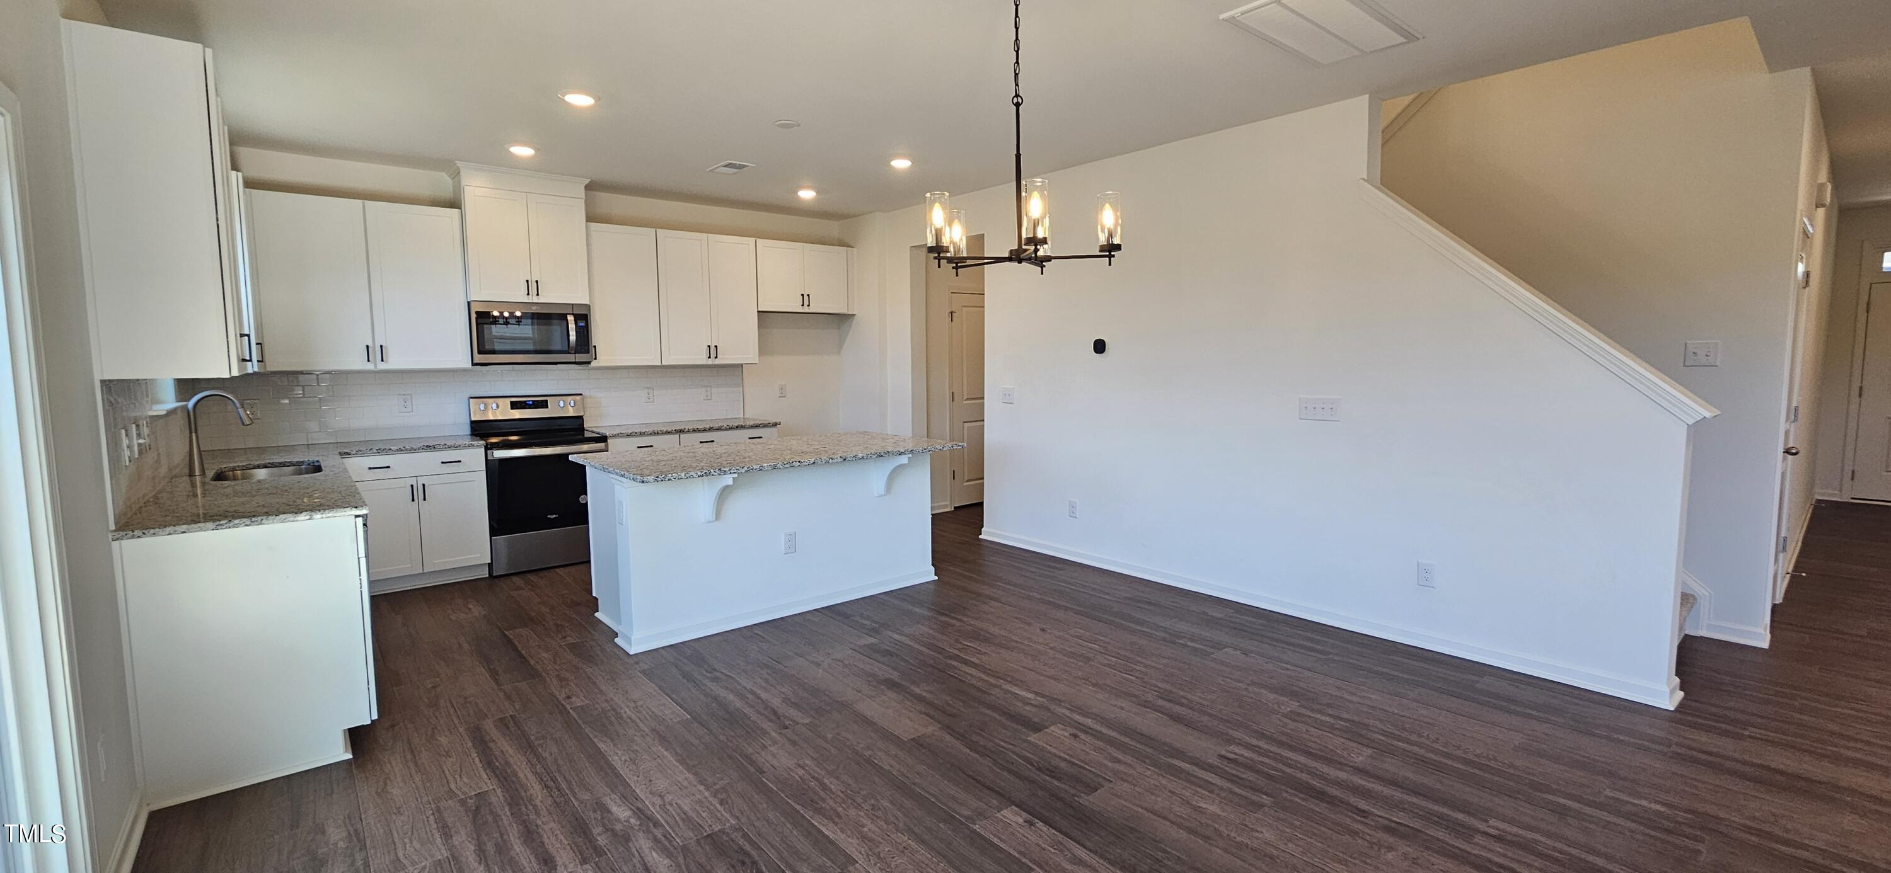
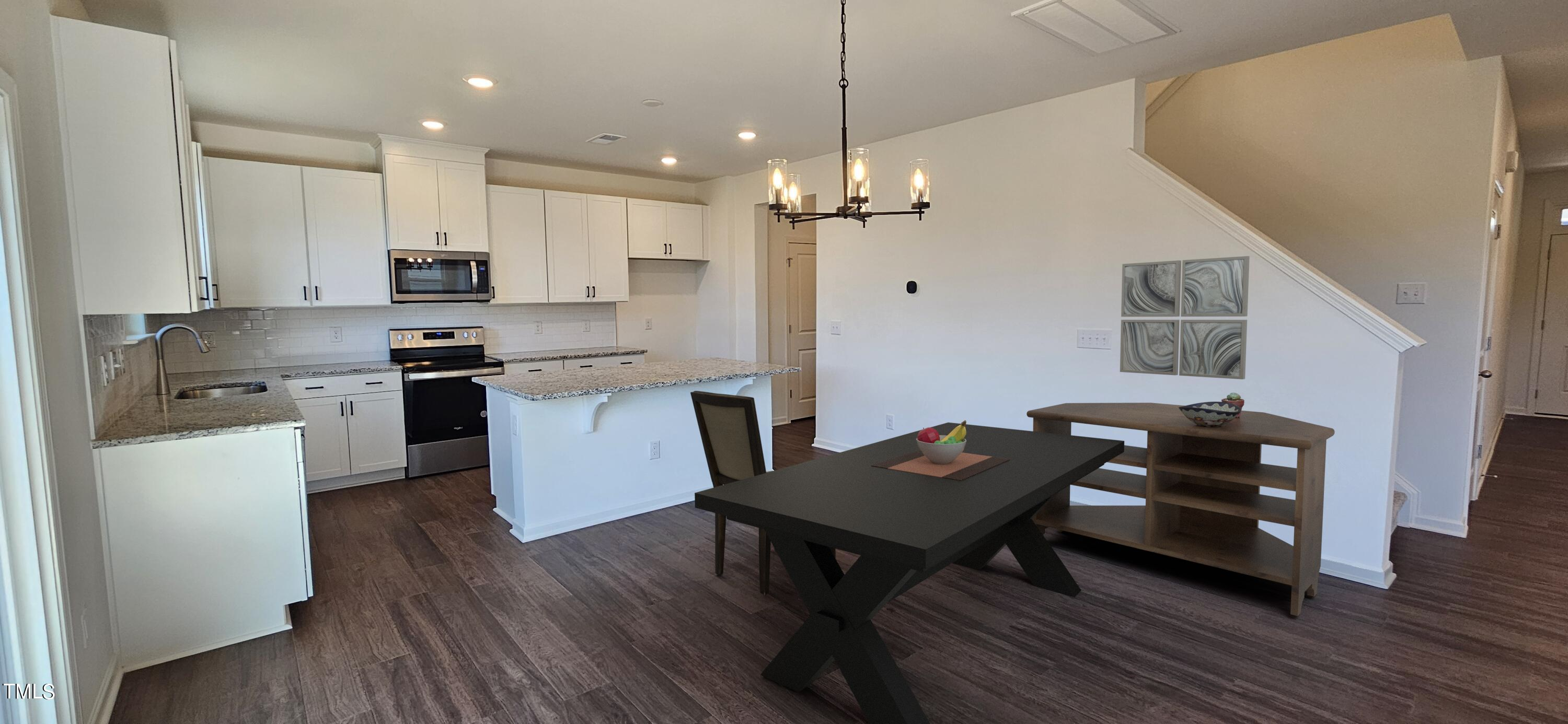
+ wall art [1120,255,1250,380]
+ tv stand [1026,402,1335,616]
+ dining table [694,420,1125,724]
+ decorative bowl [1179,401,1242,427]
+ dining chair [690,390,837,596]
+ potted succulent [1221,392,1245,418]
